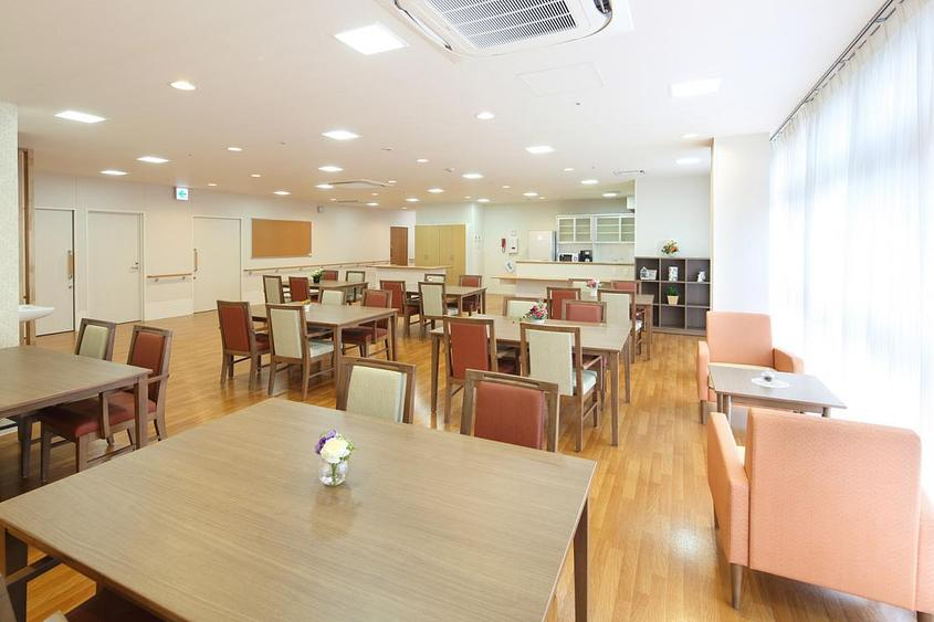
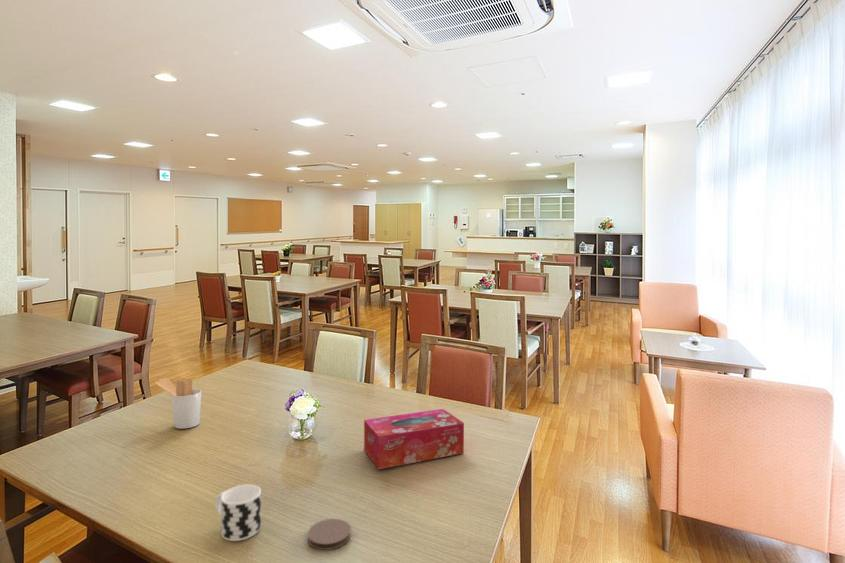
+ tissue box [363,408,465,470]
+ cup [214,483,262,542]
+ utensil holder [154,377,202,430]
+ coaster [307,518,352,551]
